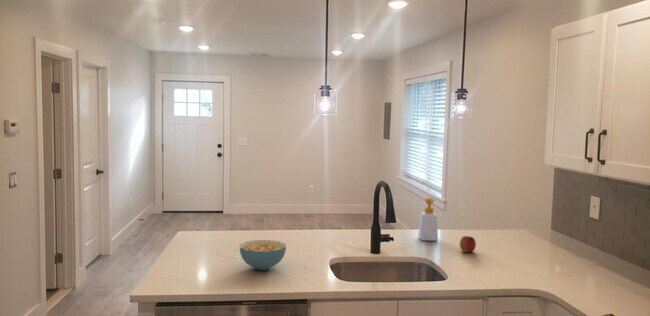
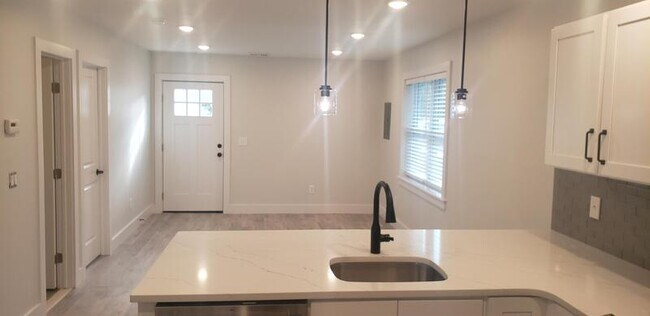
- cereal bowl [239,239,287,271]
- soap bottle [417,197,439,242]
- fruit [459,235,477,253]
